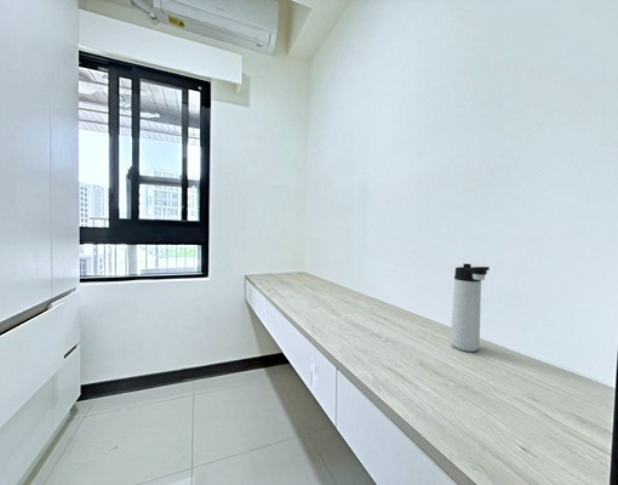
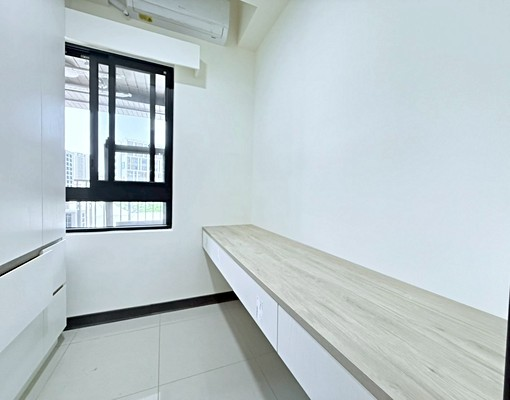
- thermos bottle [450,262,491,353]
